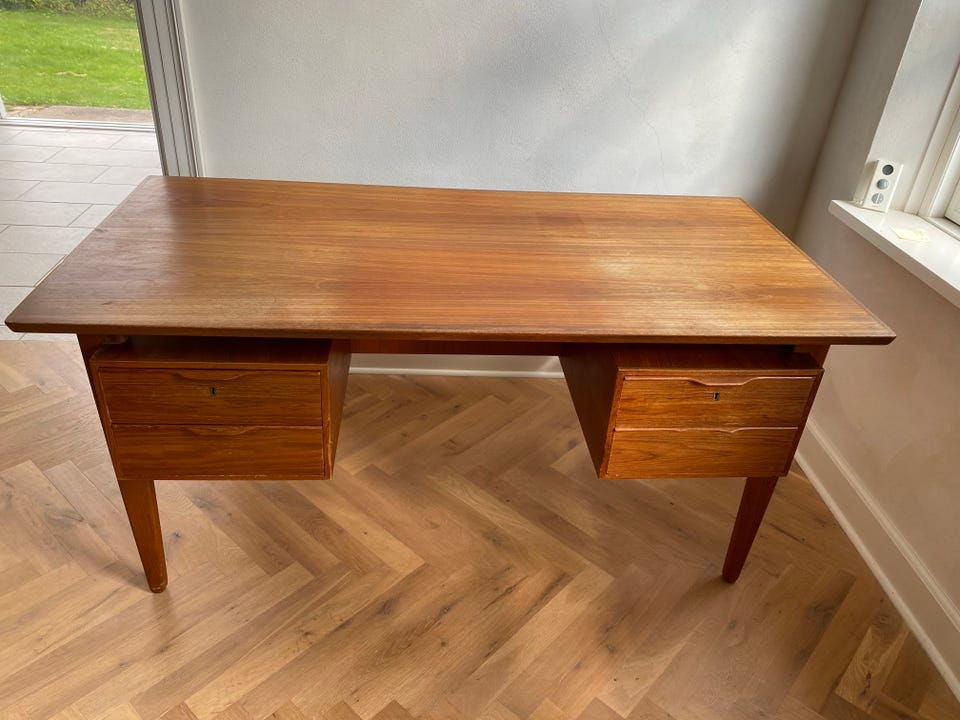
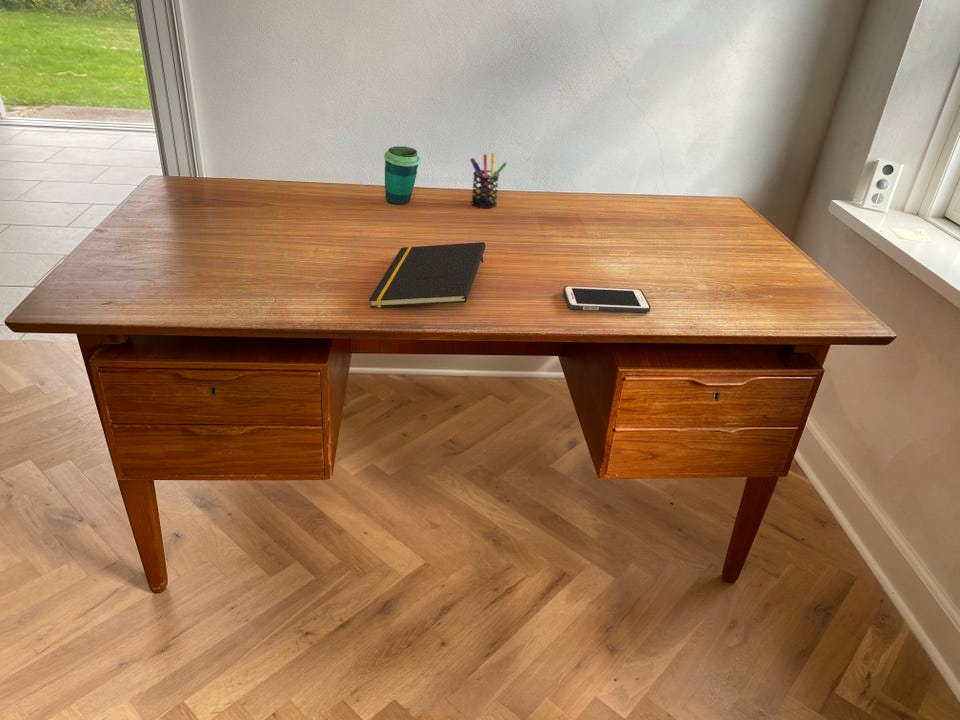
+ cup [383,145,421,205]
+ notepad [368,241,486,308]
+ cell phone [562,285,652,313]
+ pen holder [469,152,508,209]
